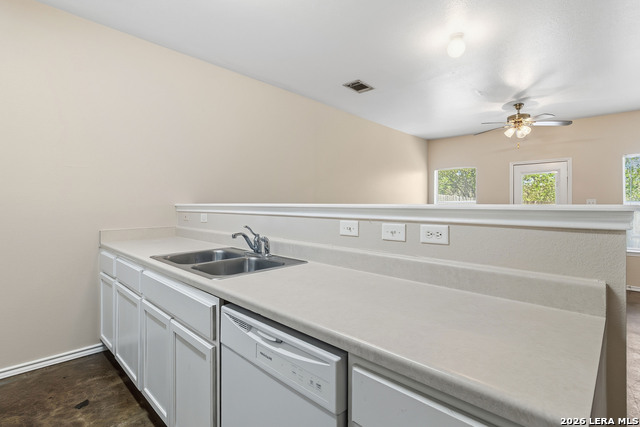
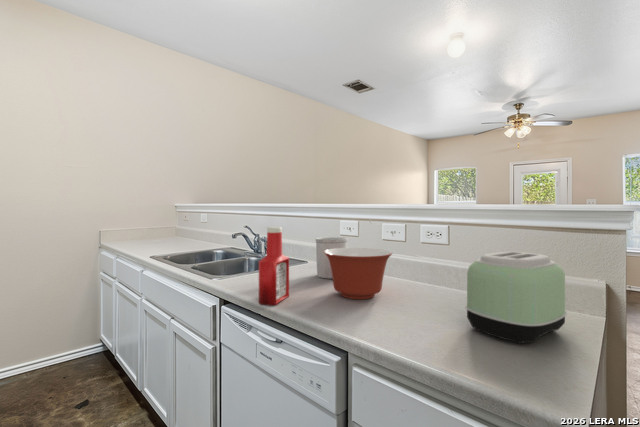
+ utensil holder [315,236,348,279]
+ toaster [464,251,568,345]
+ soap bottle [258,226,290,307]
+ mixing bowl [324,247,393,300]
